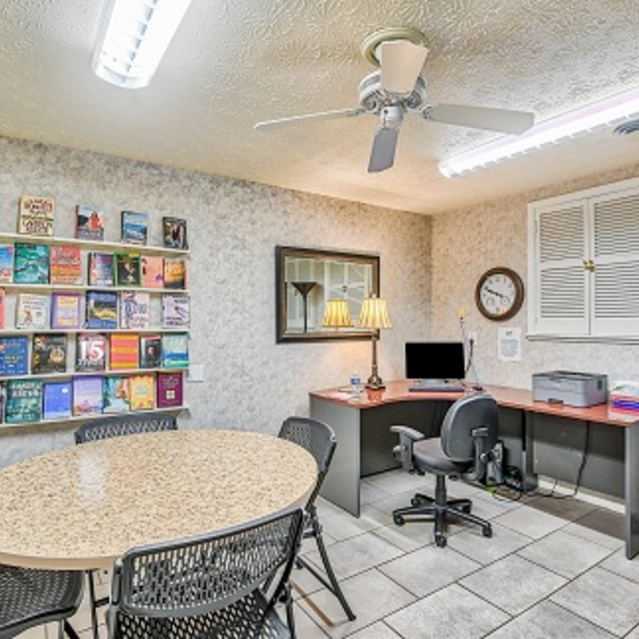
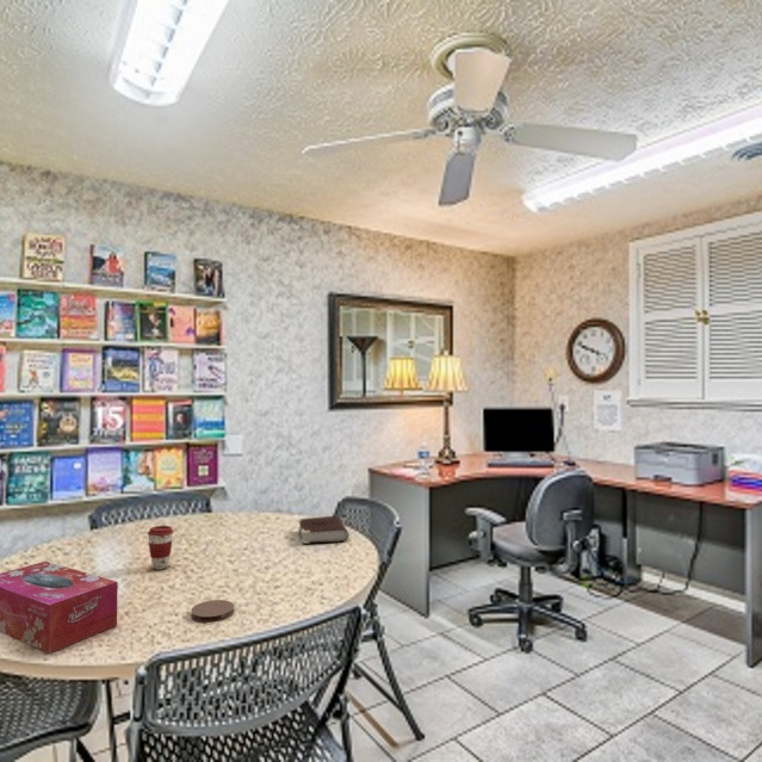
+ book [297,515,351,544]
+ coffee cup [147,525,175,571]
+ coaster [190,599,235,624]
+ tissue box [0,560,119,655]
